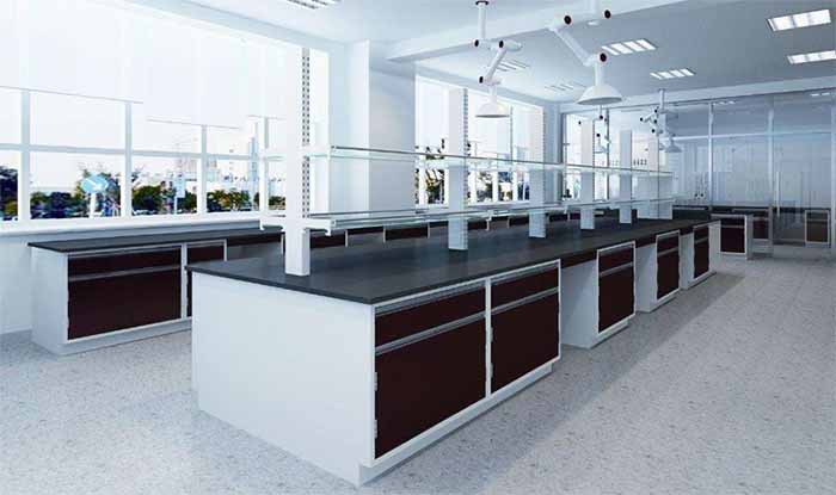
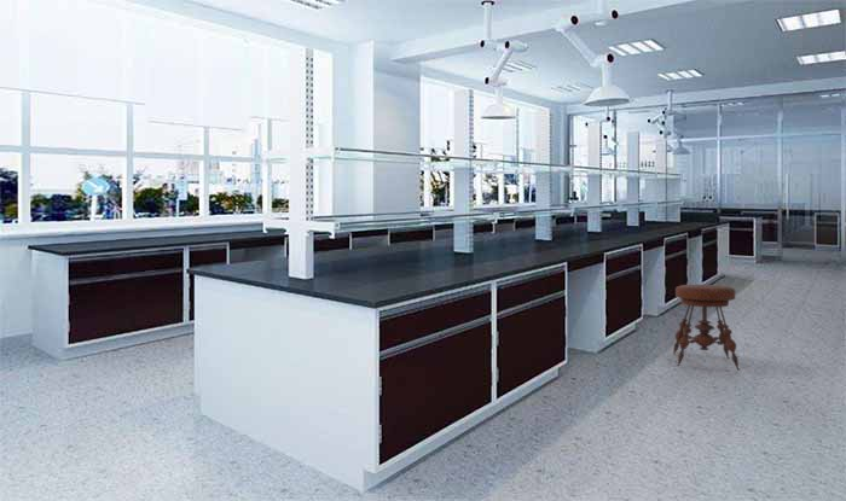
+ stool [672,284,741,372]
